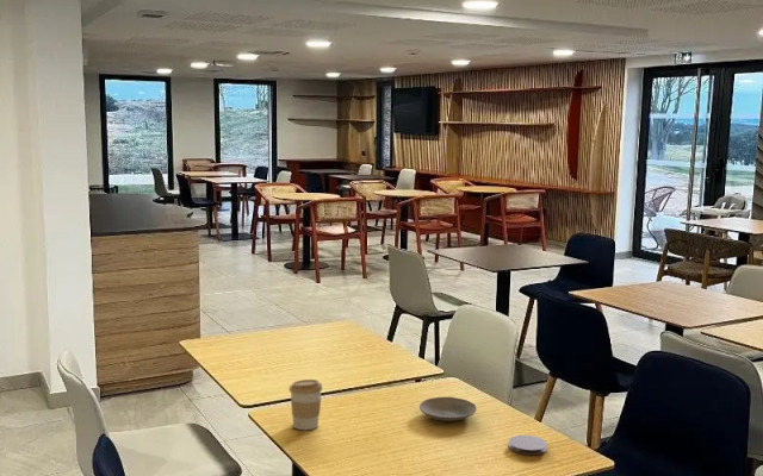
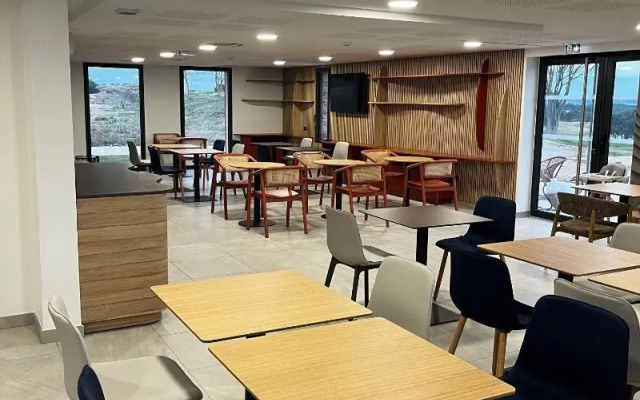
- coaster [508,434,548,456]
- coffee cup [289,378,324,431]
- plate [418,396,478,422]
